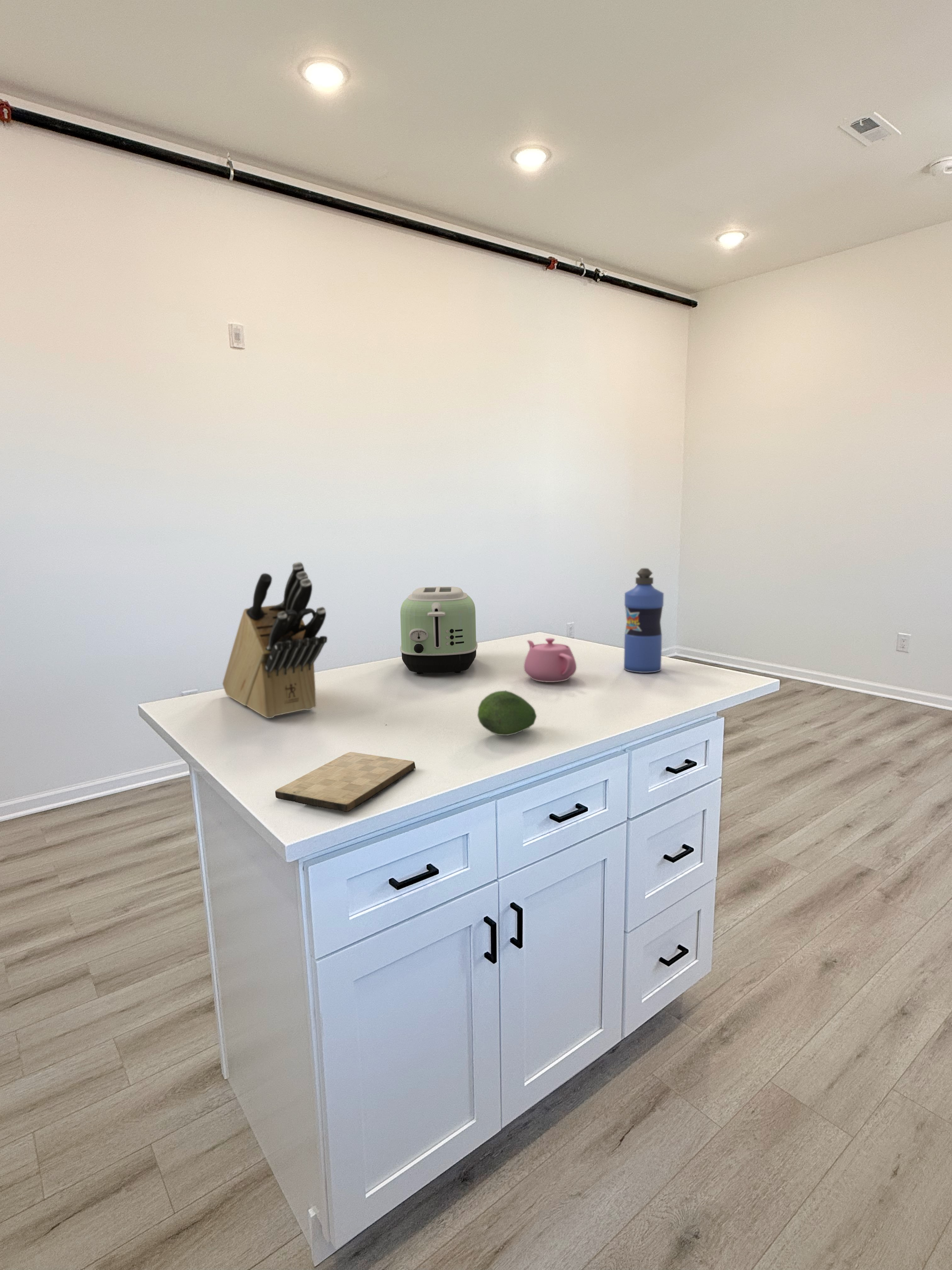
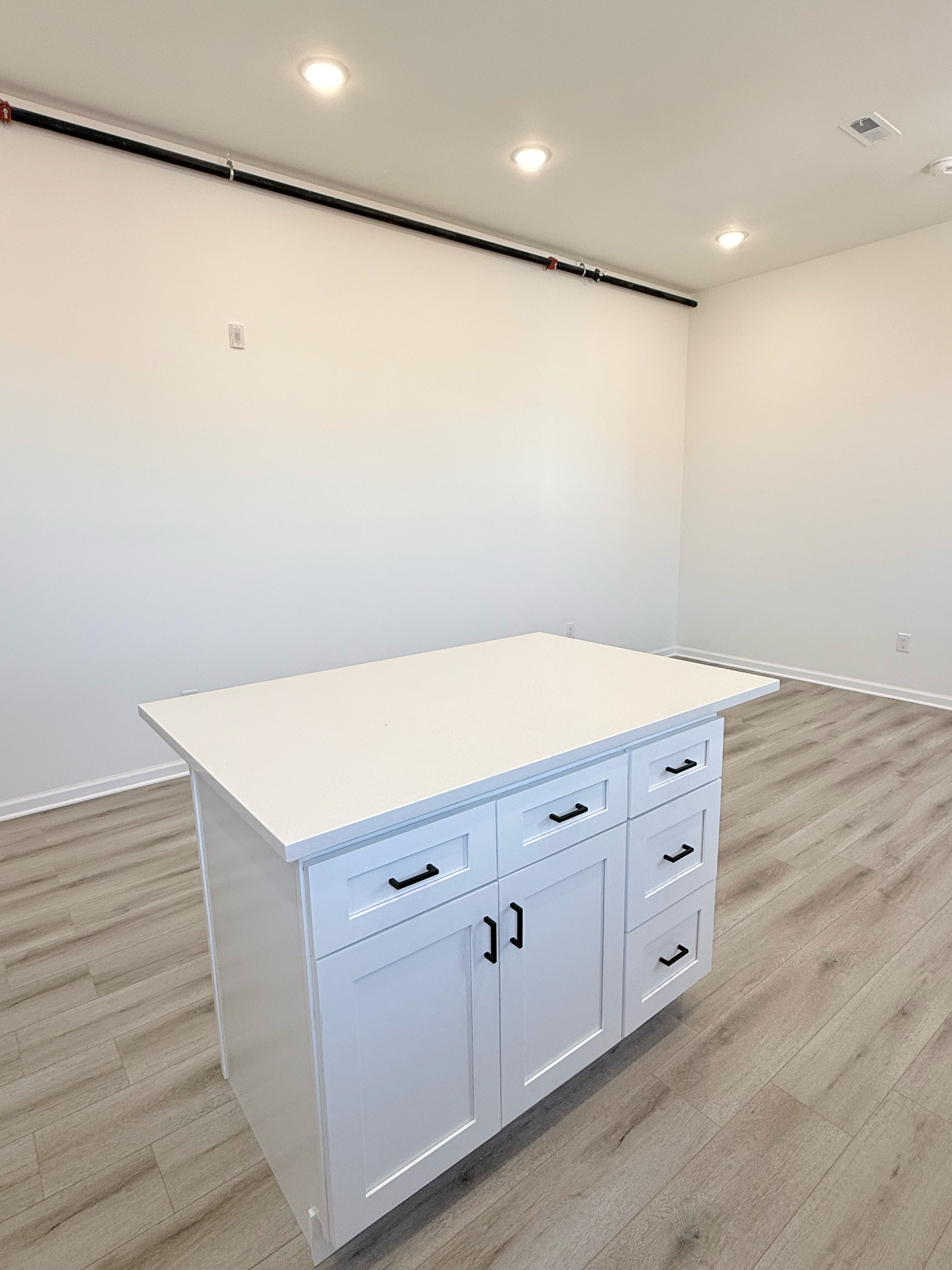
- water bottle [624,568,664,673]
- cutting board [275,752,416,812]
- knife block [222,562,328,718]
- toaster [400,586,478,674]
- fruit [477,690,537,736]
- teapot [524,638,577,683]
